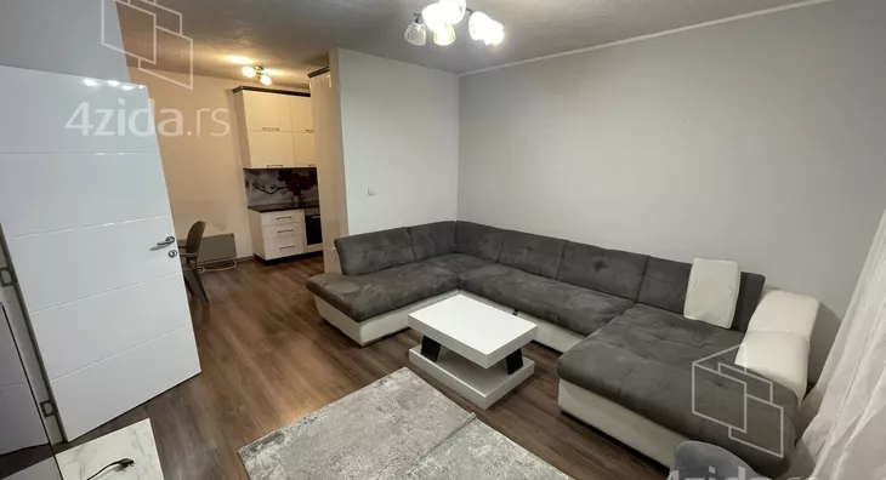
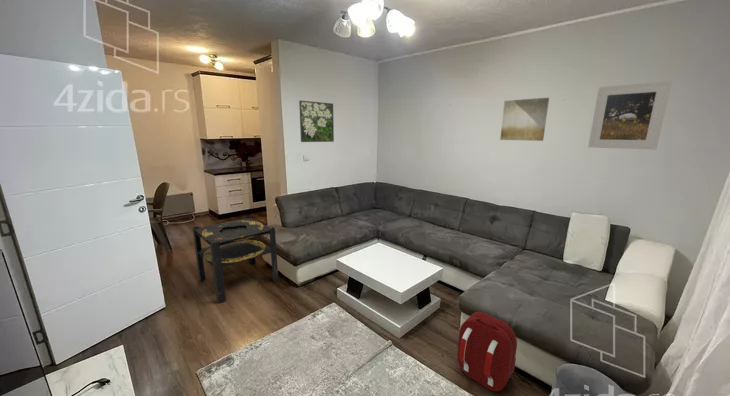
+ backpack [457,311,518,392]
+ wall art [499,97,550,142]
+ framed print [587,80,673,150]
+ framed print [298,99,335,143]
+ side table [191,215,279,304]
